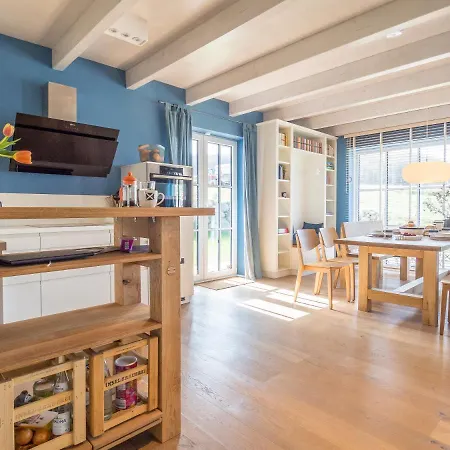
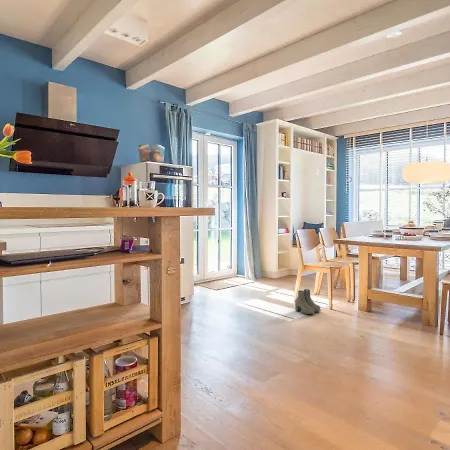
+ boots [294,288,322,315]
